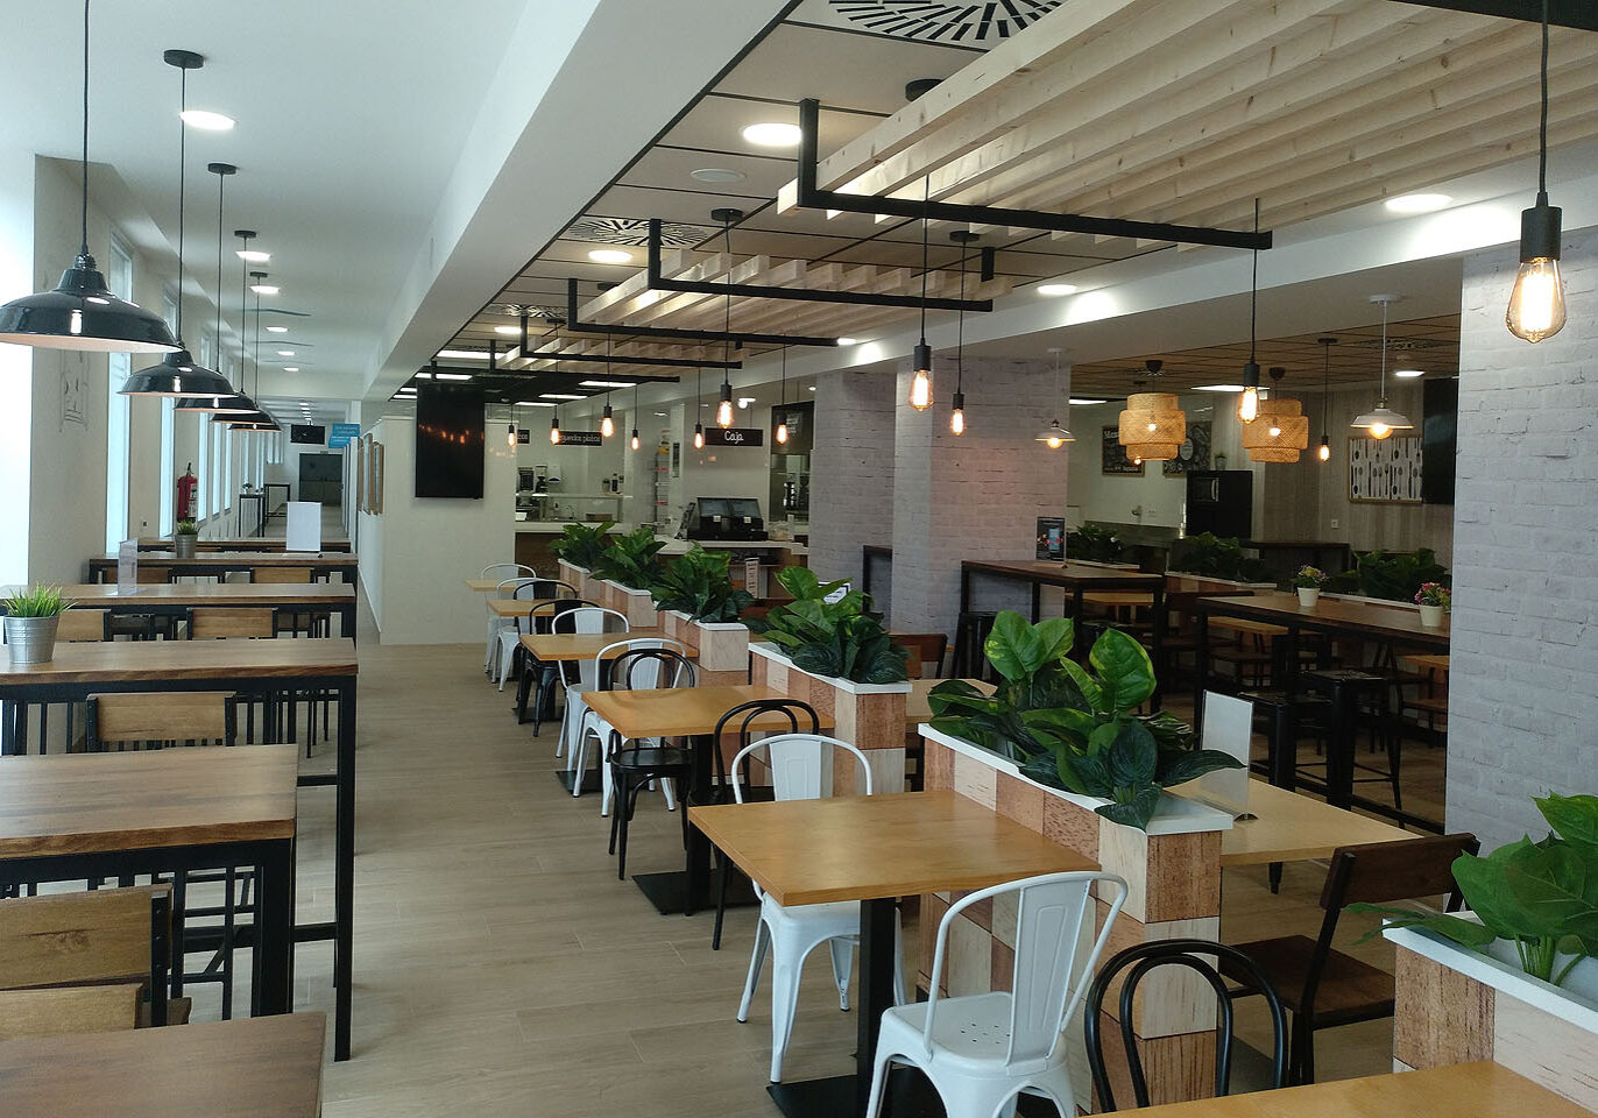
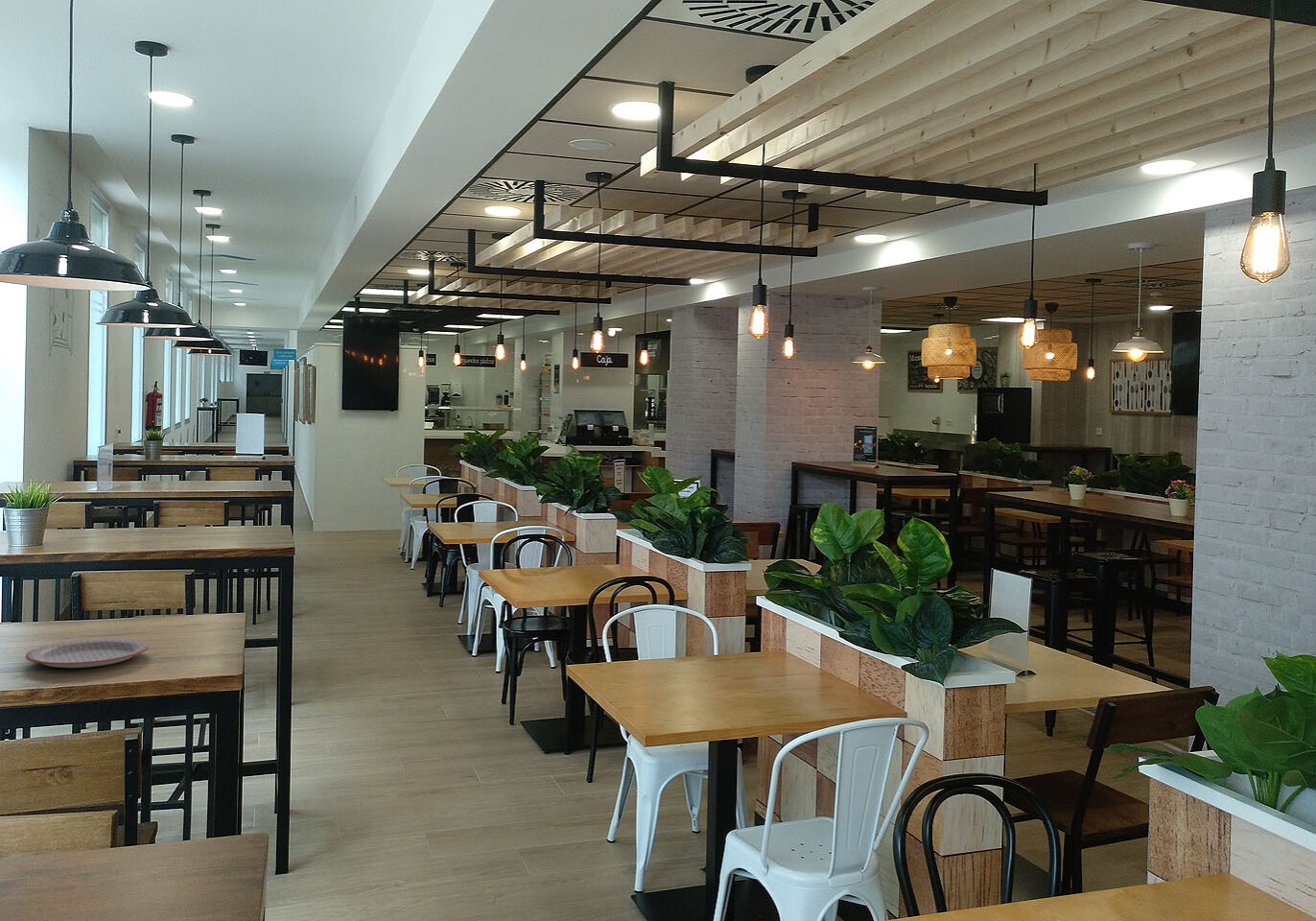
+ plate [25,638,150,669]
